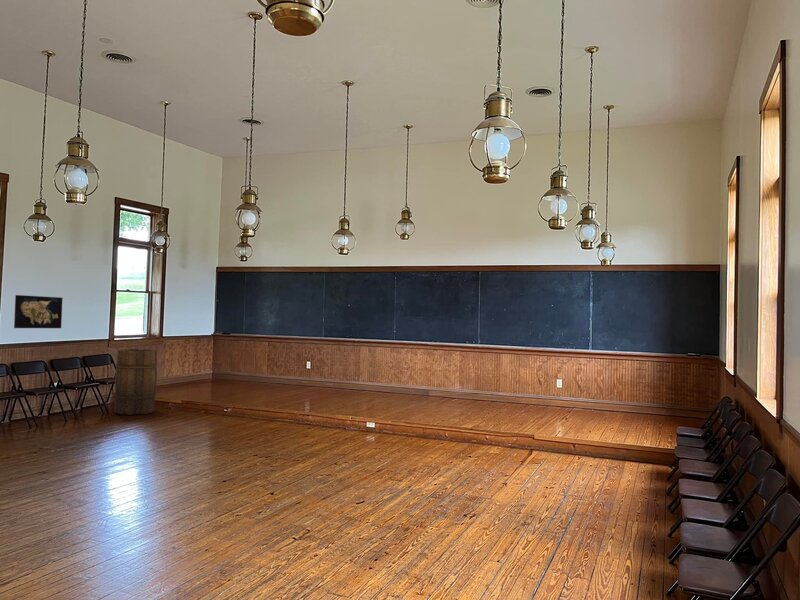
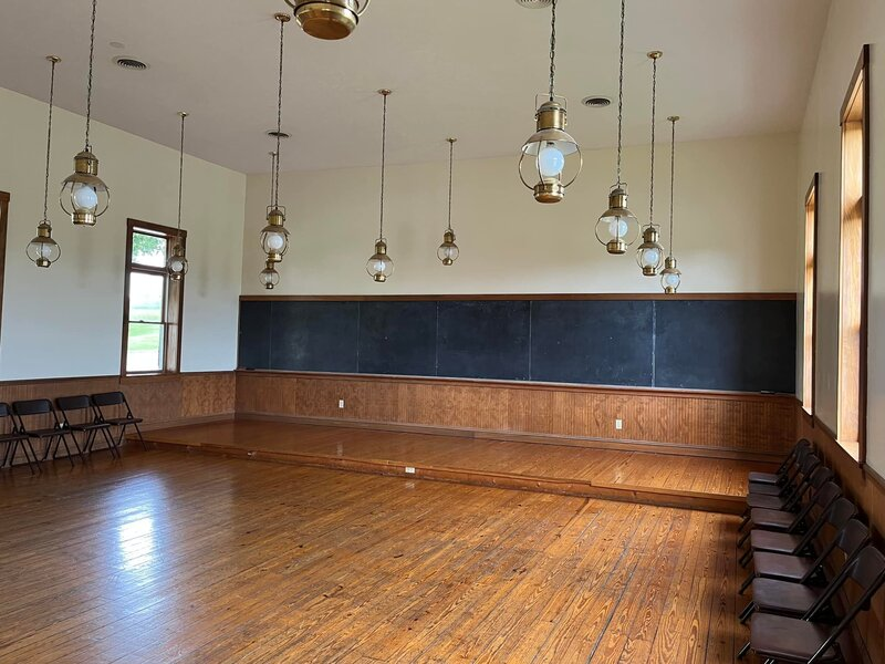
- wooden barrel [113,348,158,416]
- map [13,294,63,329]
